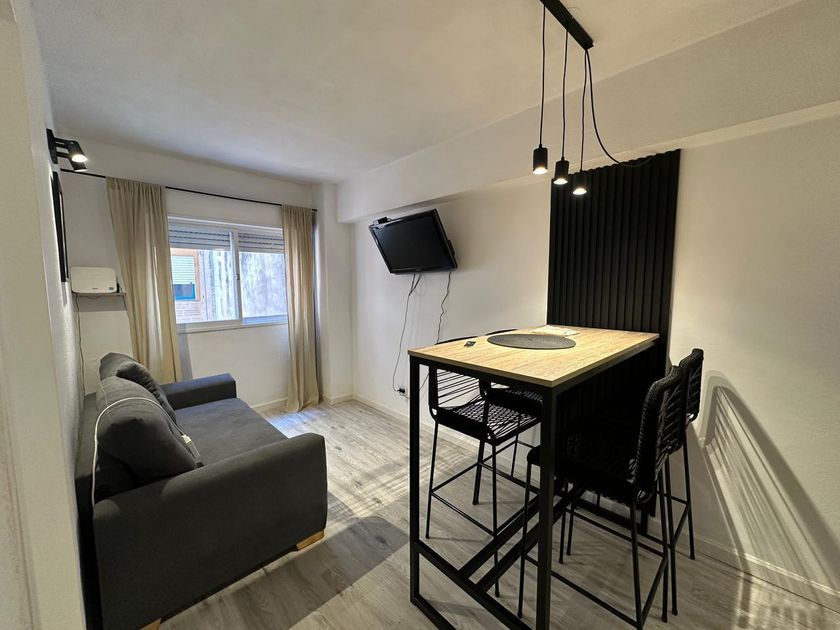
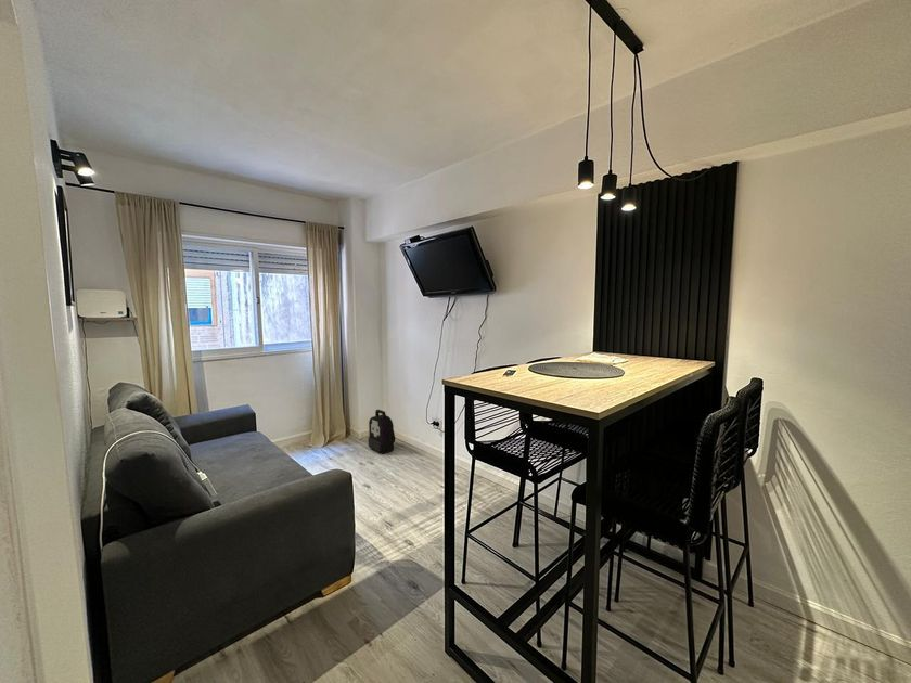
+ backpack [367,409,396,455]
